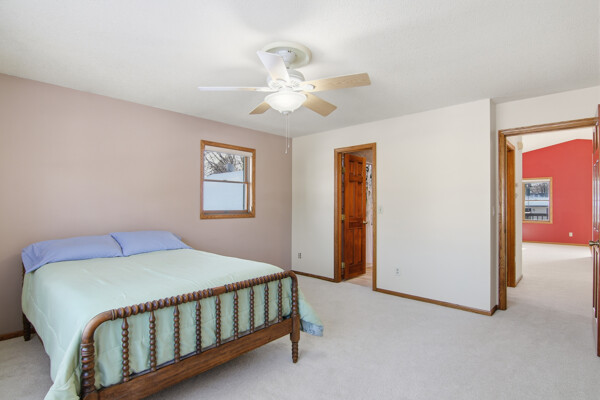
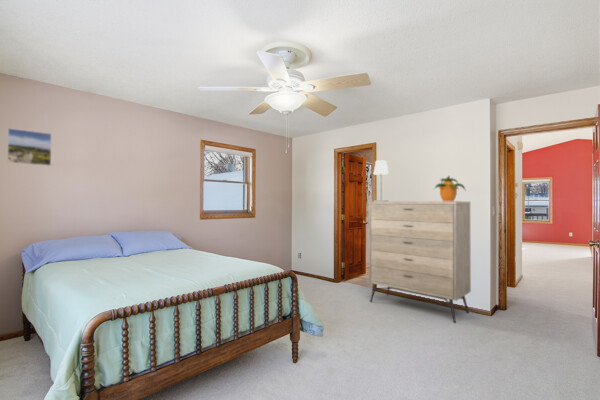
+ potted plant [433,175,467,201]
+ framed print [6,127,52,167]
+ dresser [368,200,472,324]
+ table lamp [372,159,390,202]
